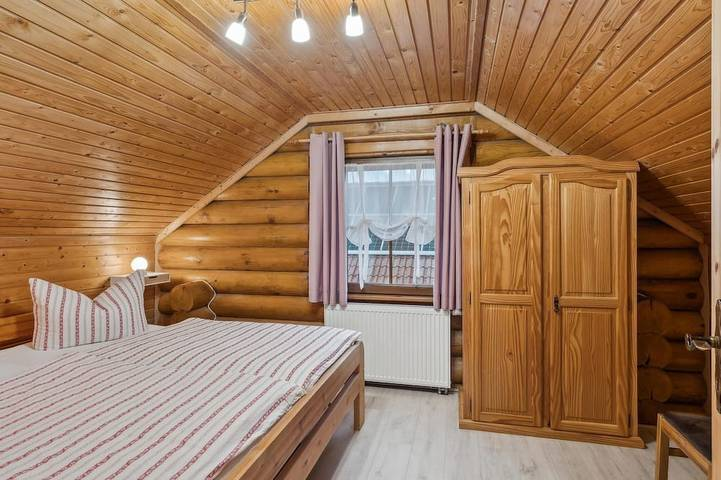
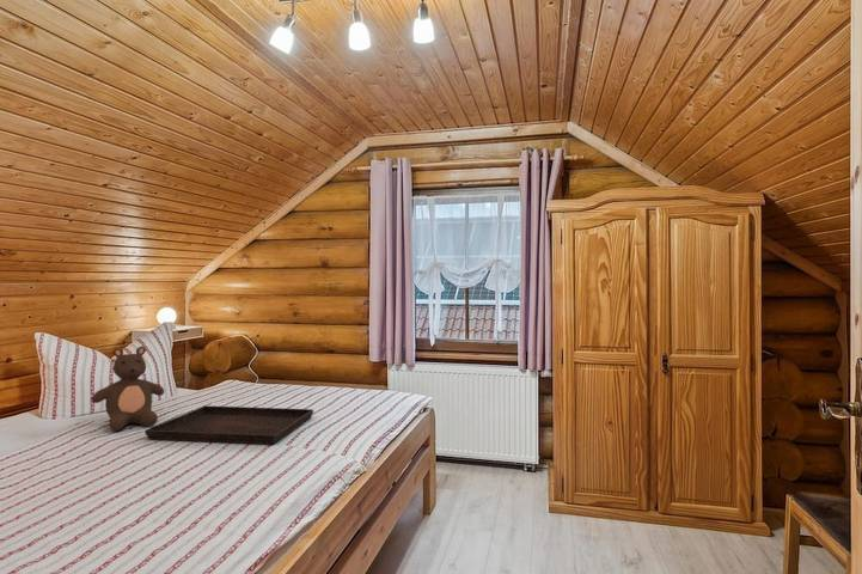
+ serving tray [143,404,314,445]
+ teddy bear [91,346,165,432]
